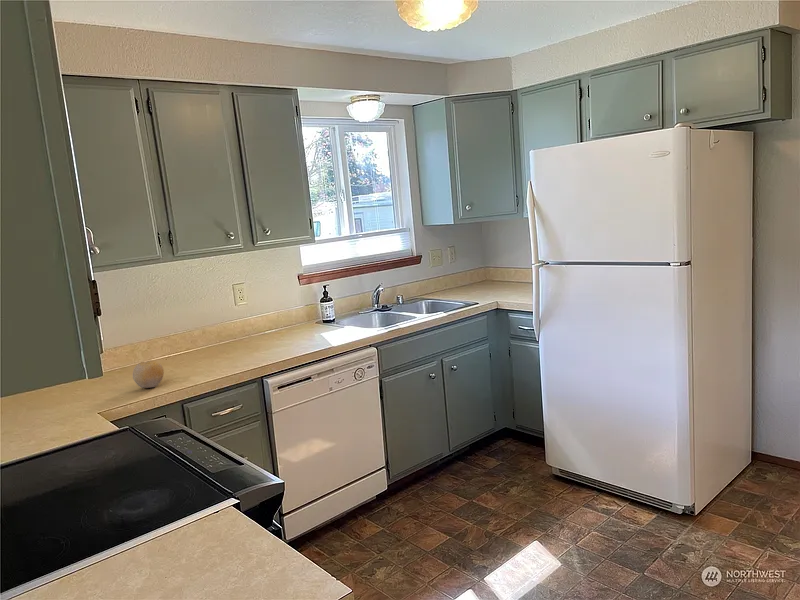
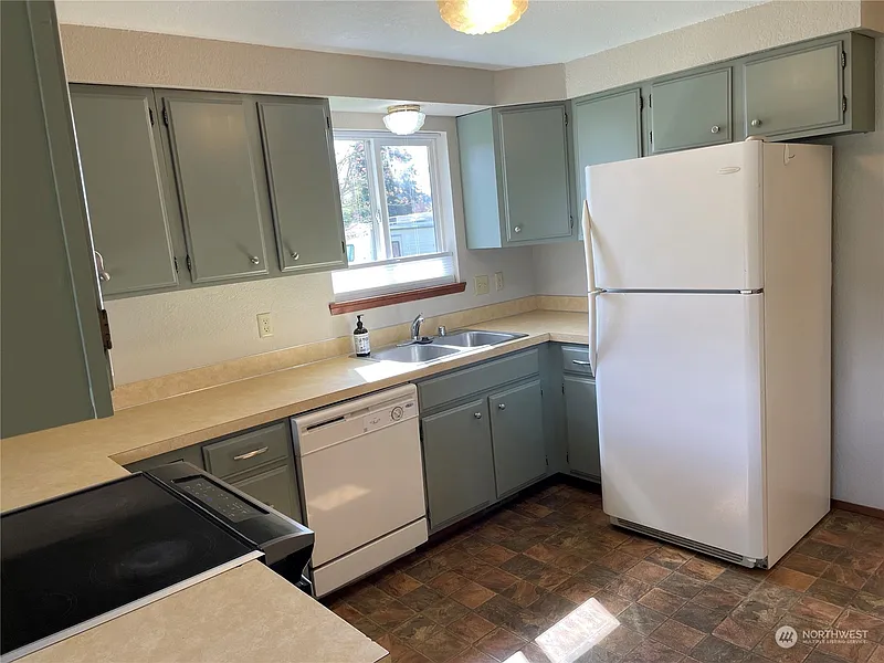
- fruit [132,360,165,389]
